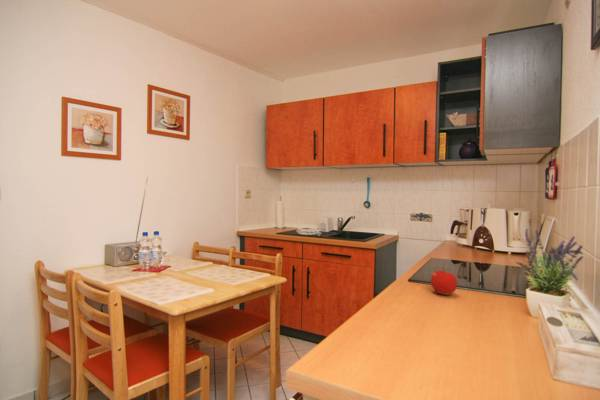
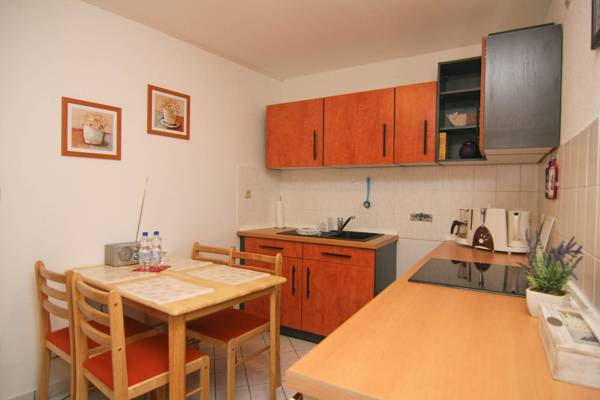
- fruit [430,266,458,296]
